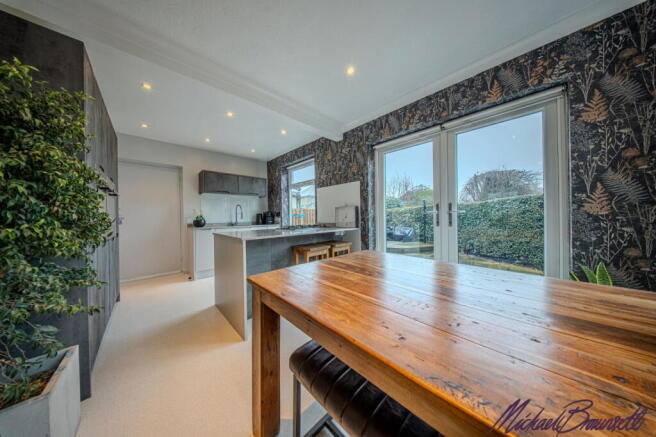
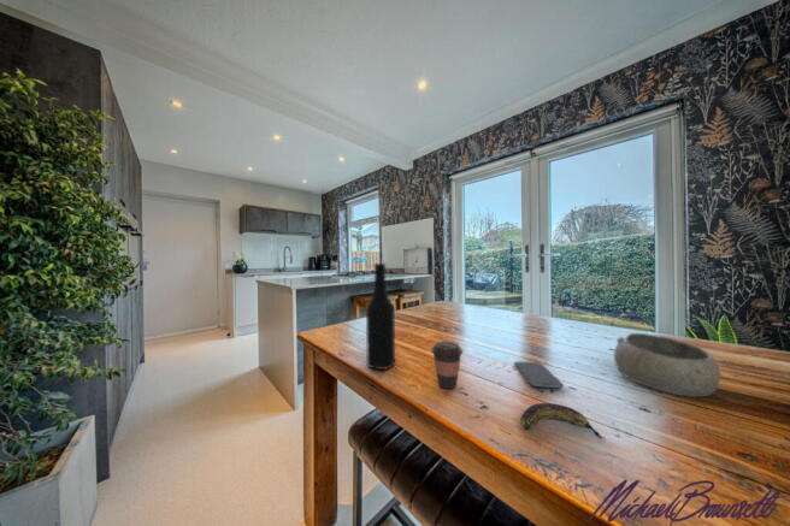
+ smartphone [513,361,565,389]
+ coffee cup [430,341,464,390]
+ bowl [613,332,721,398]
+ bottle [365,262,396,371]
+ banana [519,402,607,439]
